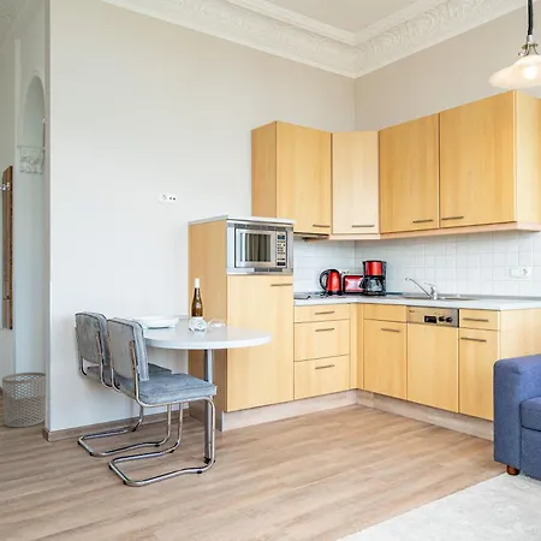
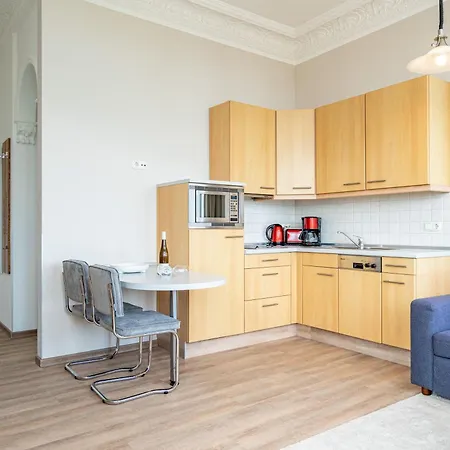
- waste bin [1,371,47,428]
